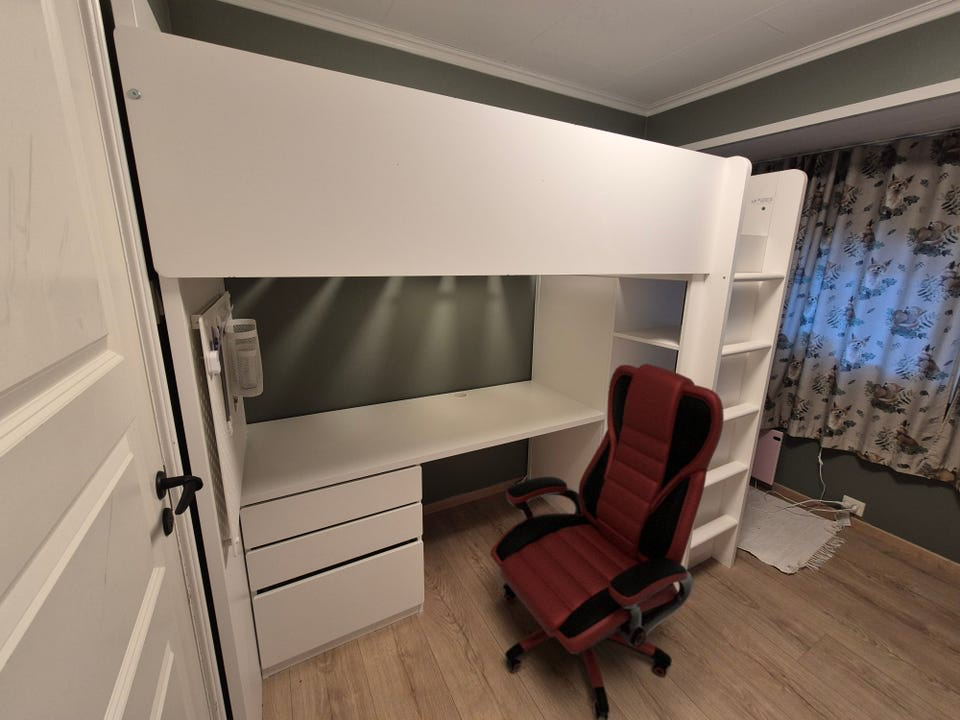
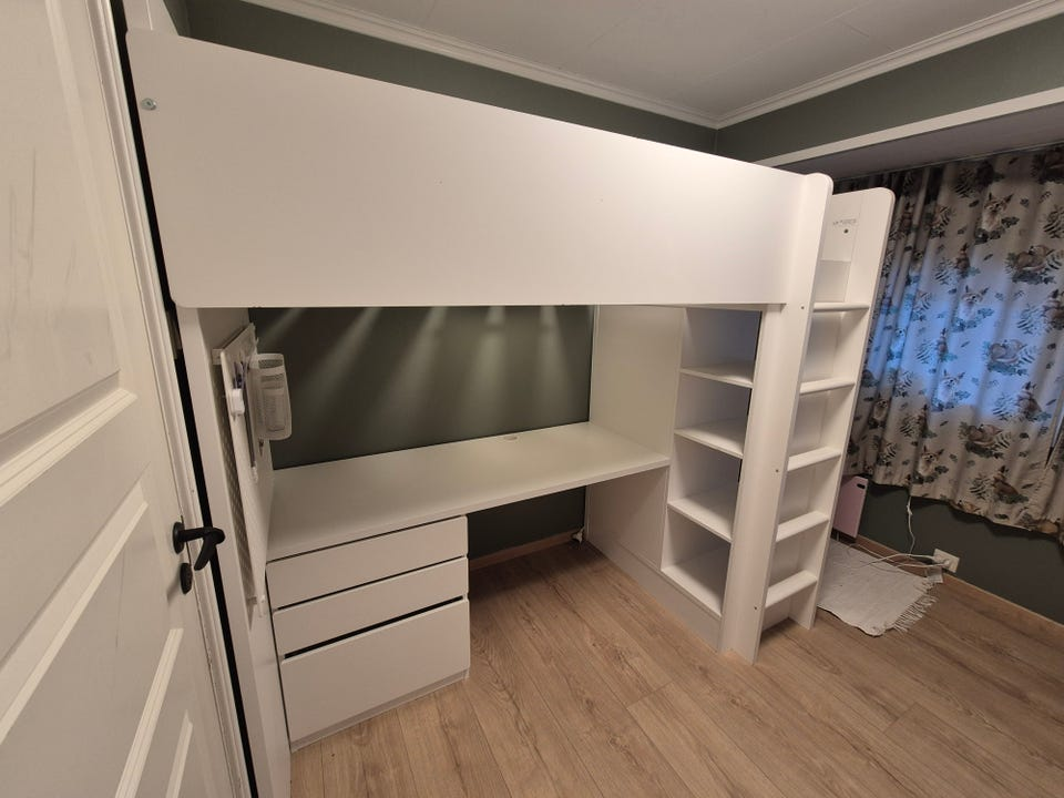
- office chair [489,362,725,720]
